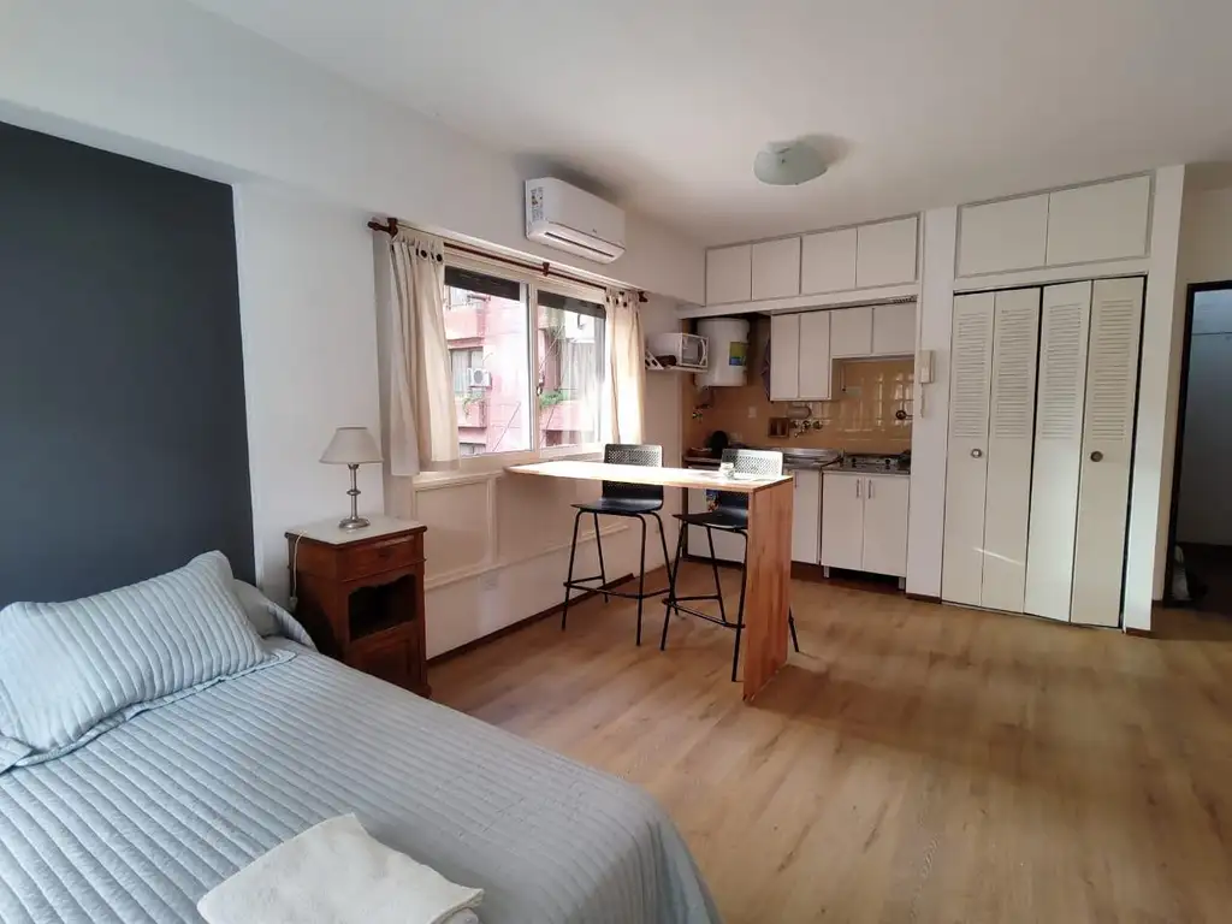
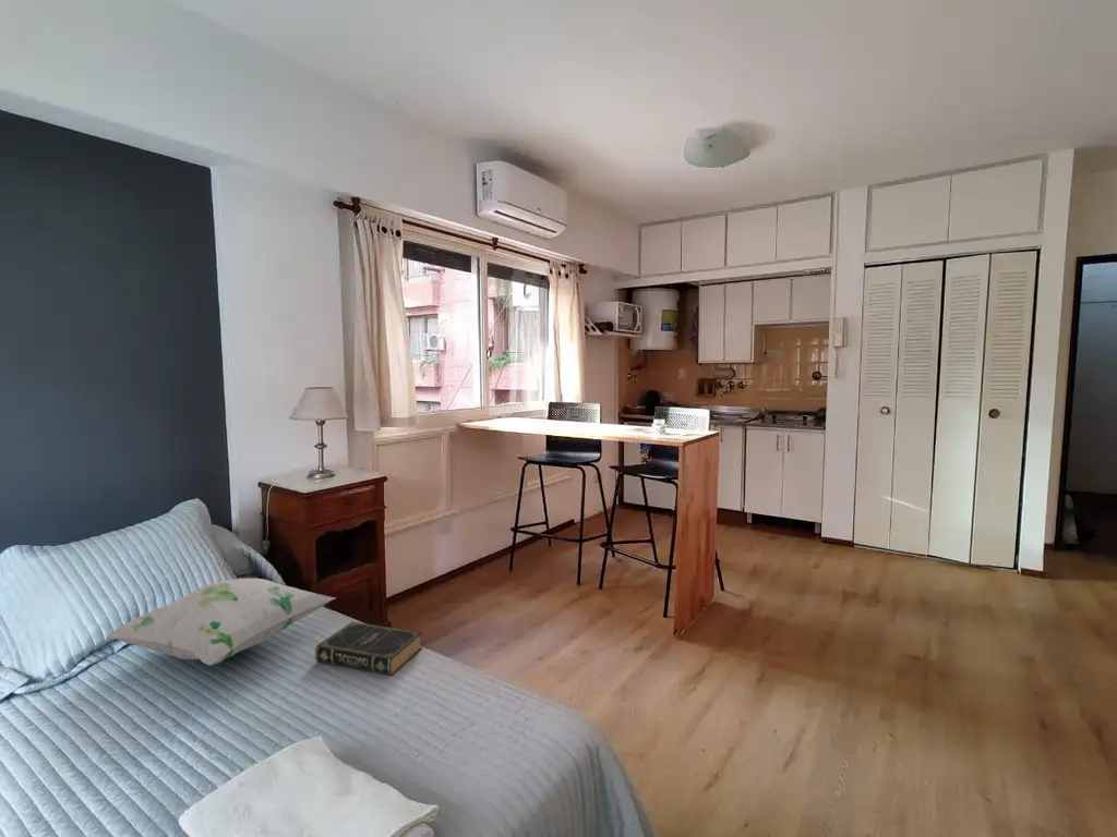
+ decorative pillow [107,577,337,667]
+ book [314,621,423,677]
